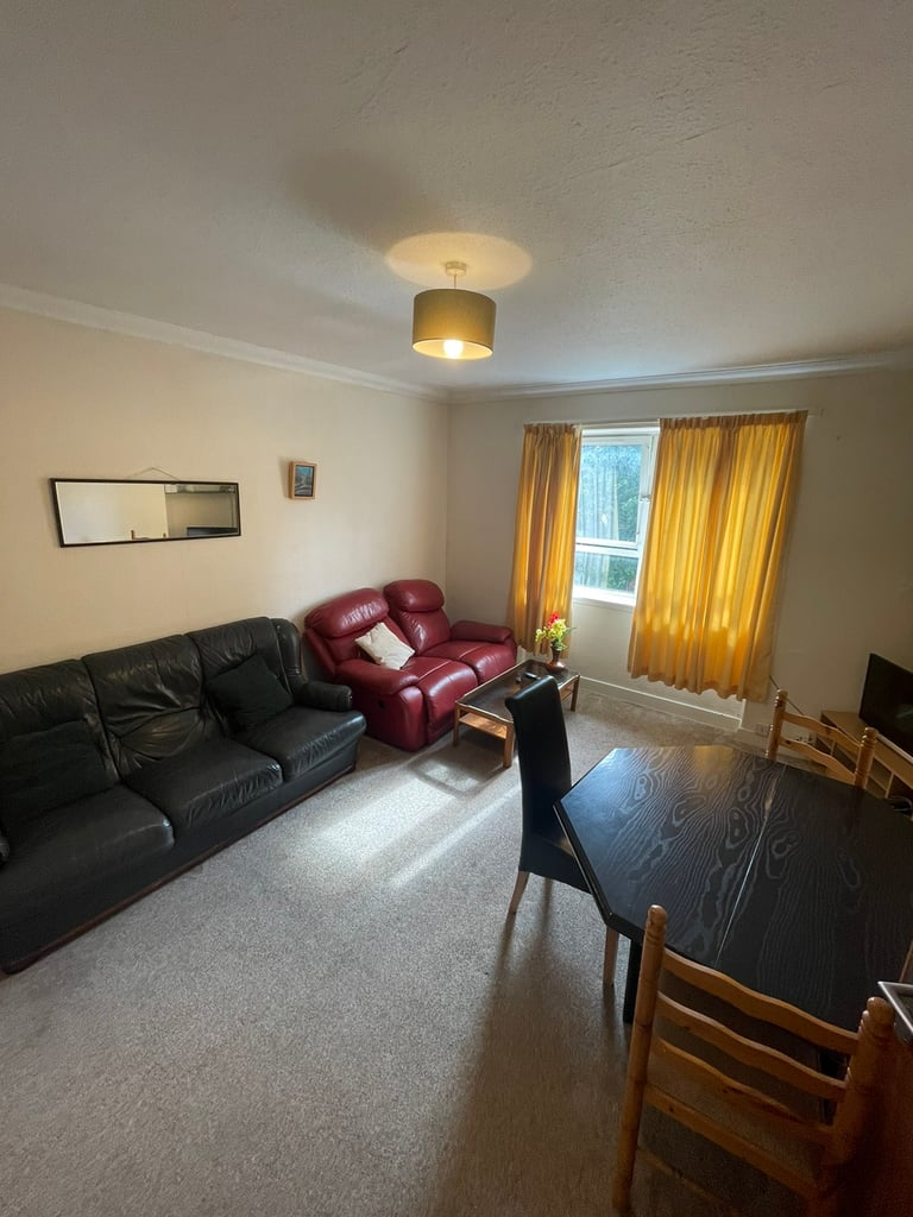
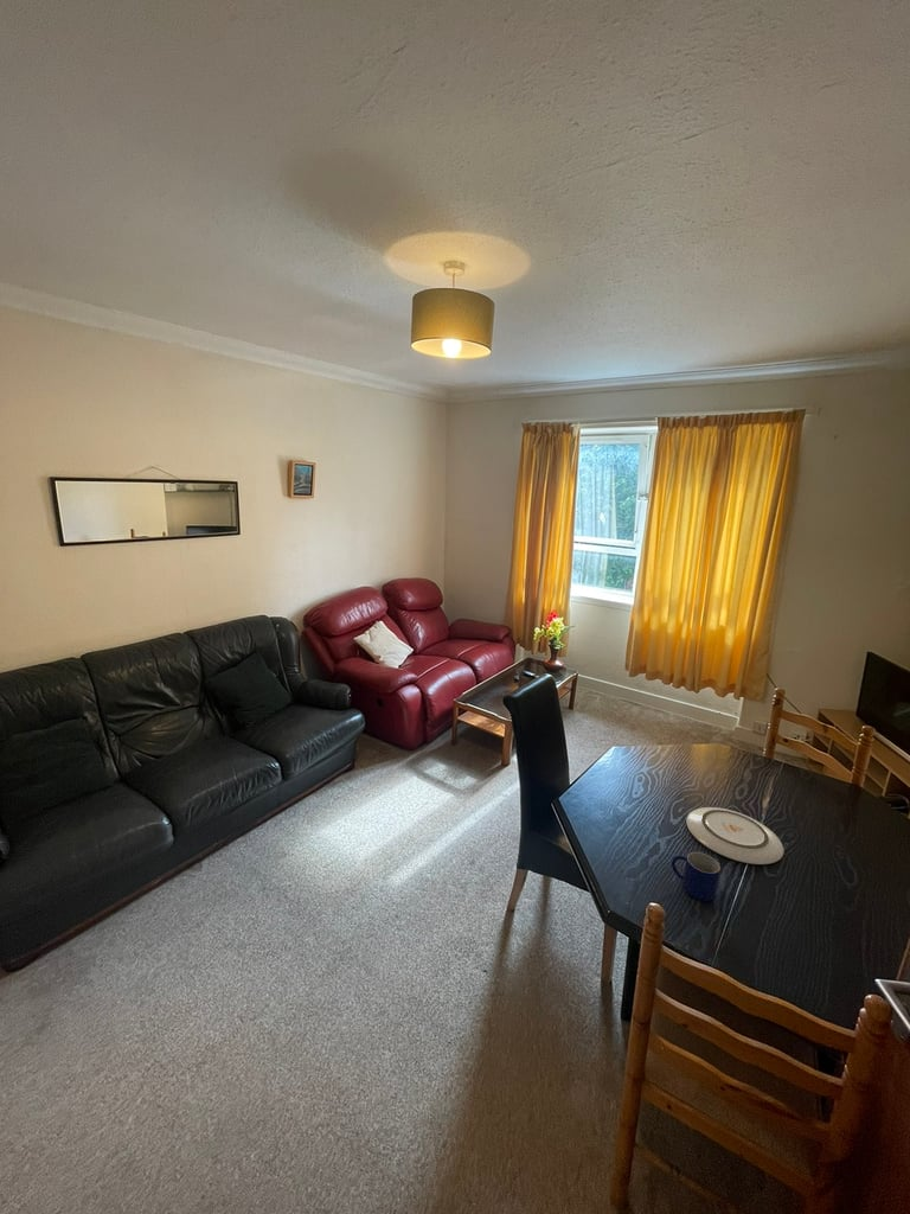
+ plate [685,806,784,865]
+ mug [671,851,722,902]
